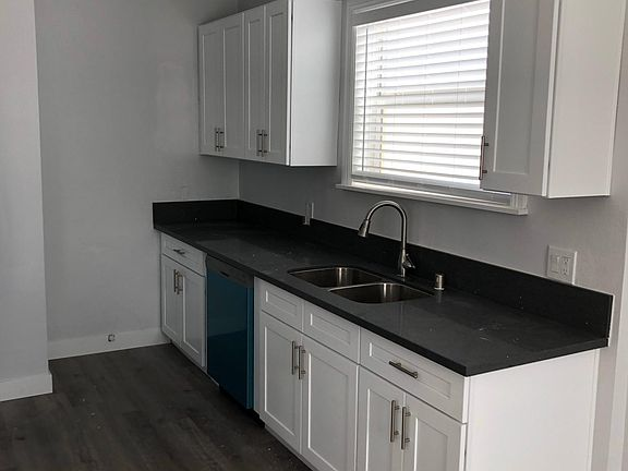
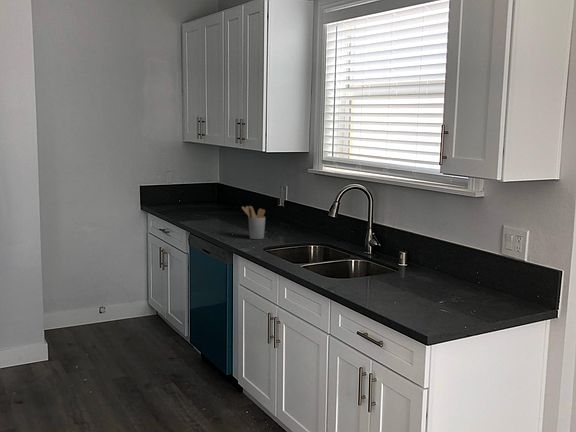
+ utensil holder [241,205,266,240]
